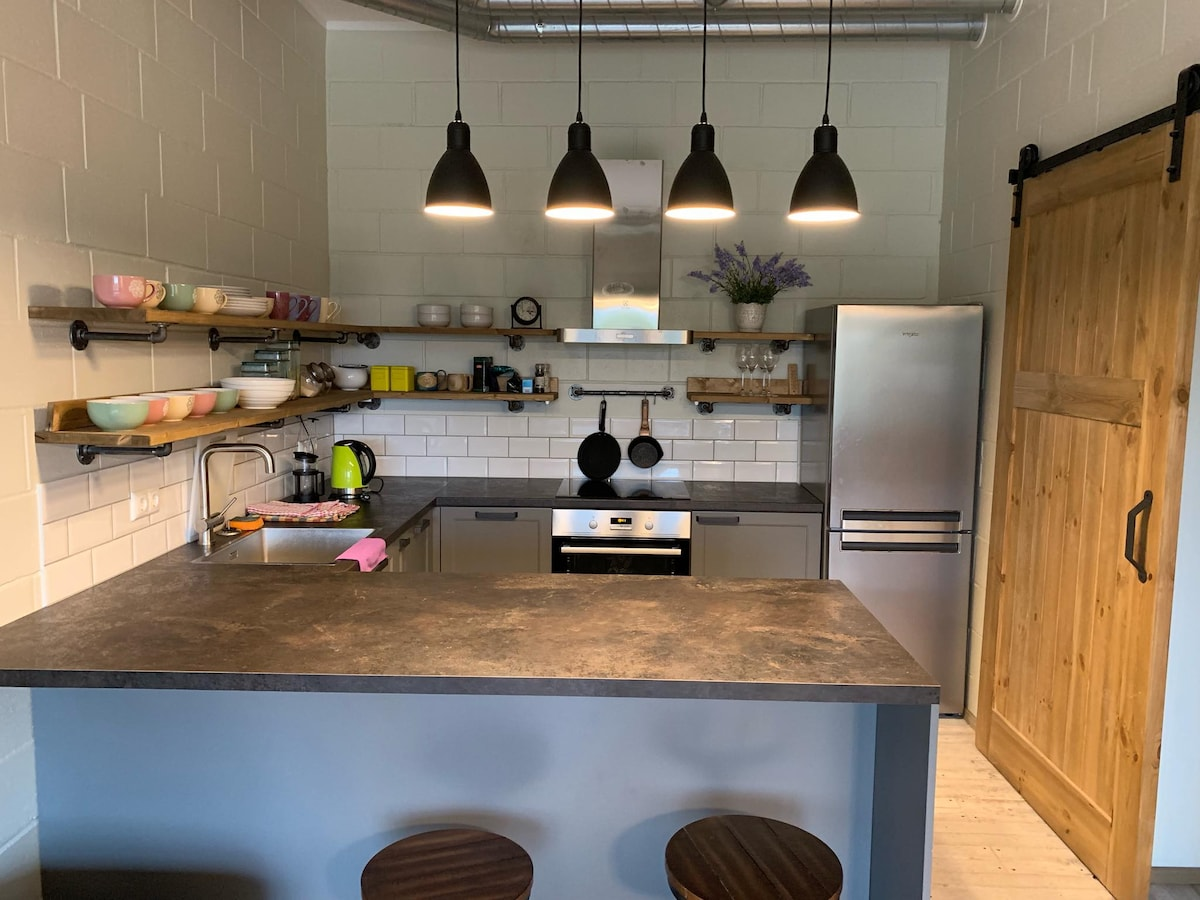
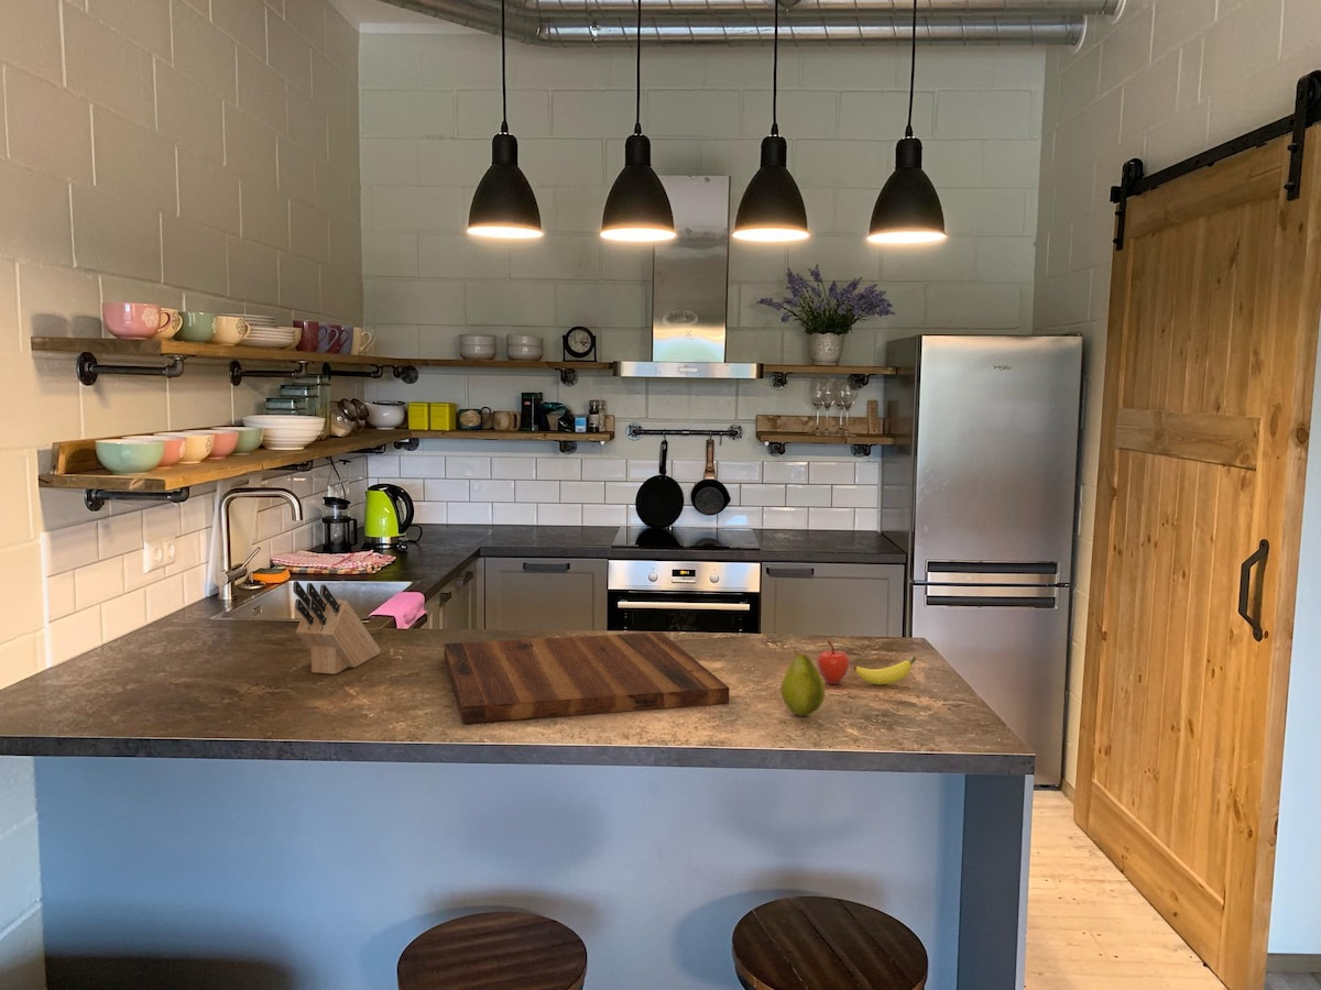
+ cutting board [444,631,730,725]
+ fruit [779,649,827,717]
+ fruit [816,639,918,685]
+ knife block [292,580,382,675]
